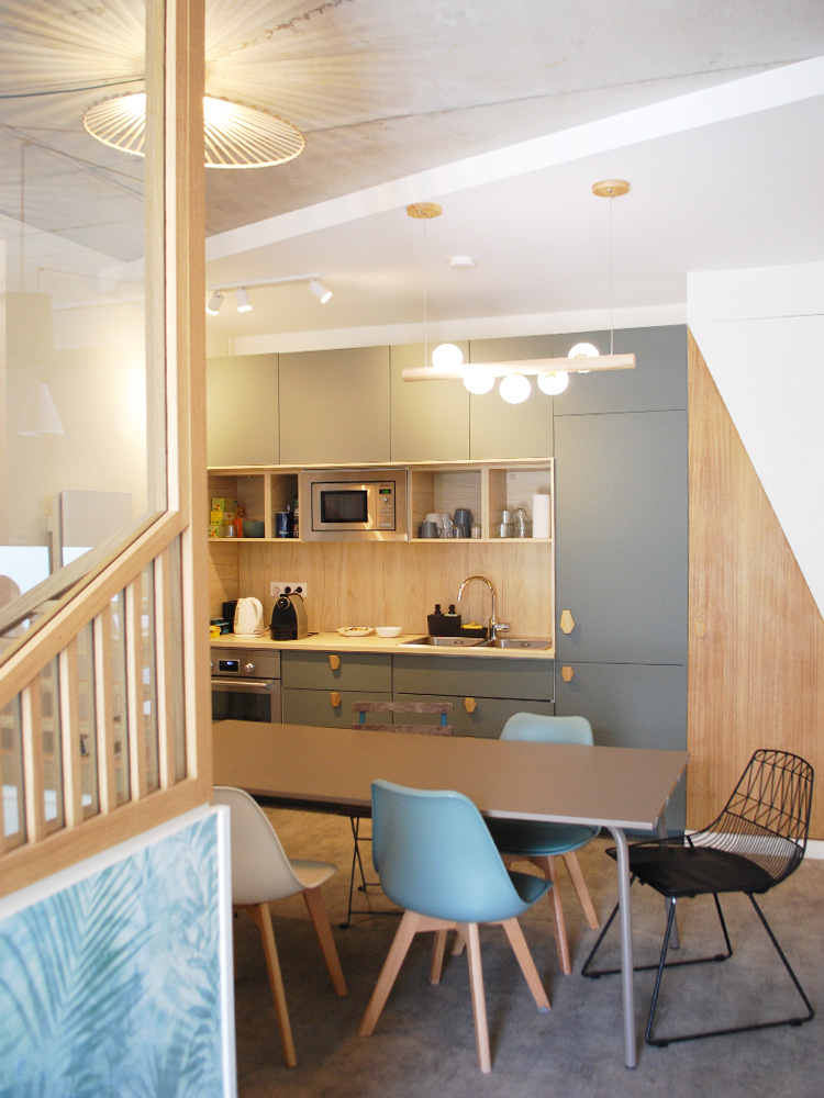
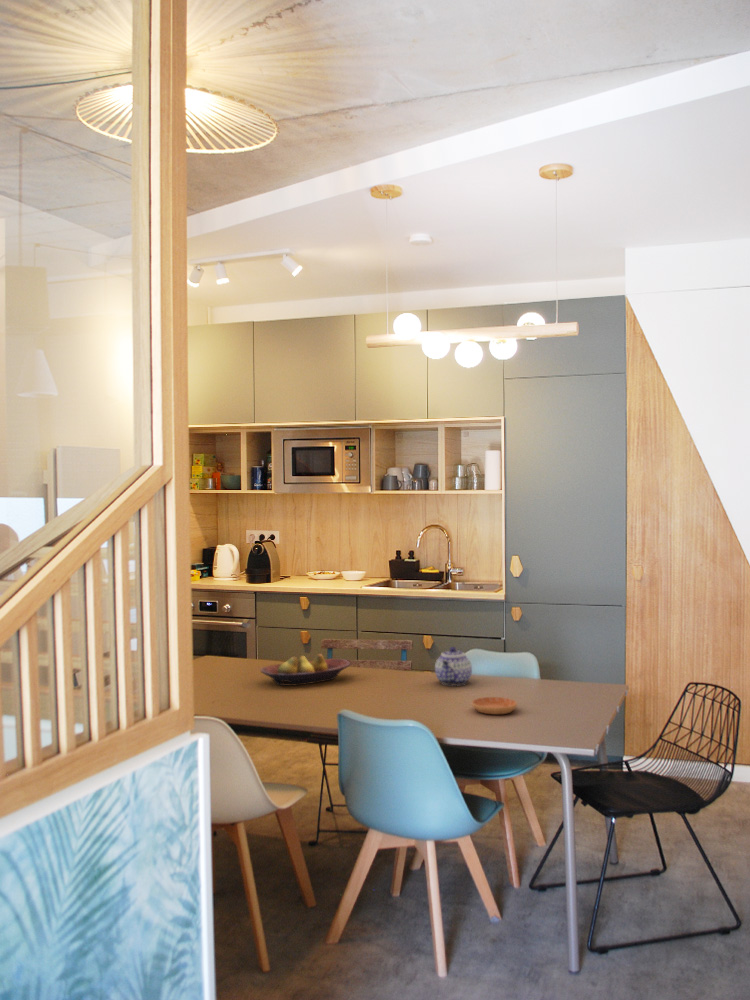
+ fruit bowl [260,653,351,687]
+ teapot [434,646,473,687]
+ saucer [471,696,518,715]
